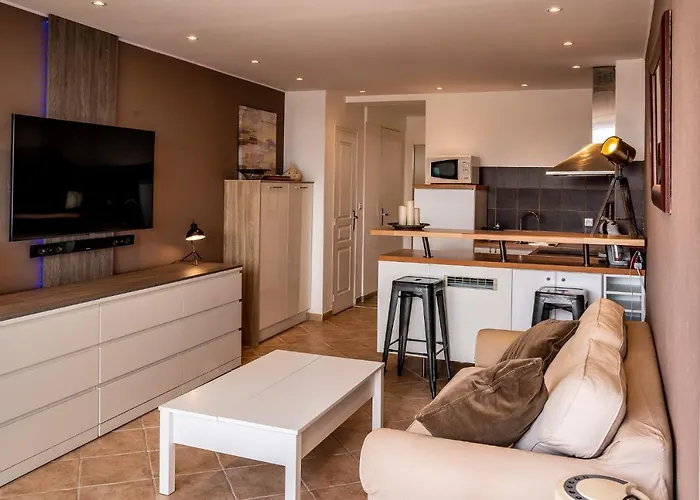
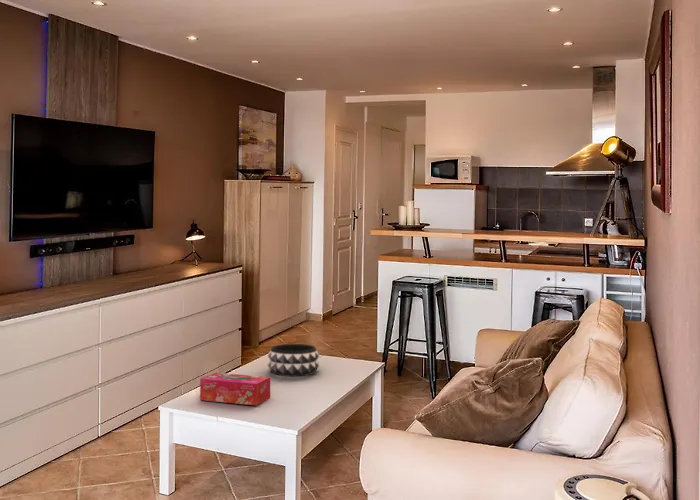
+ decorative bowl [267,343,320,378]
+ tissue box [199,372,271,406]
